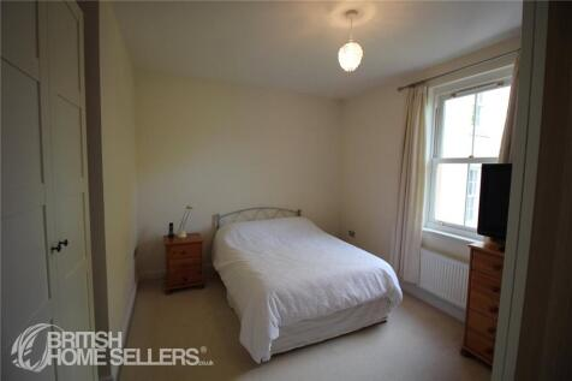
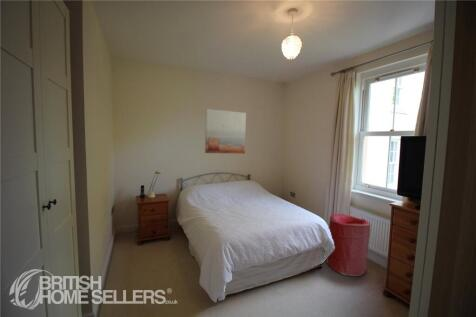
+ wall art [204,108,247,155]
+ laundry hamper [325,213,372,277]
